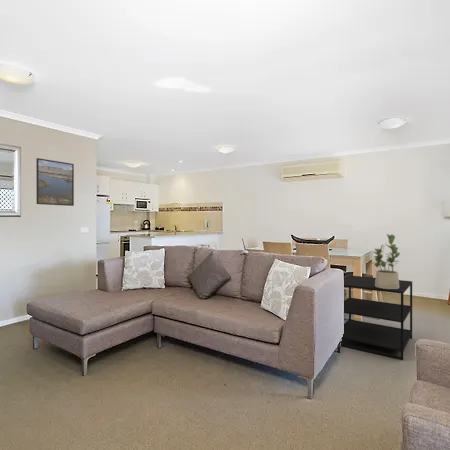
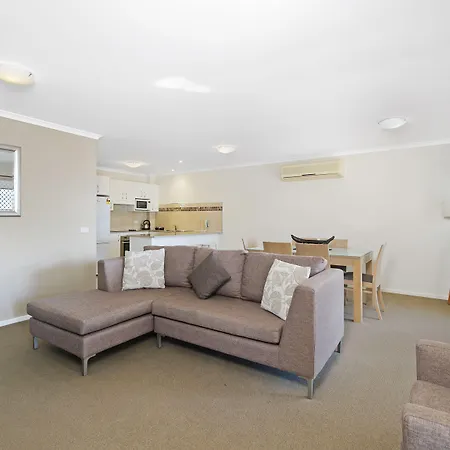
- potted plant [367,233,401,289]
- side table [340,274,413,361]
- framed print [35,157,75,207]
